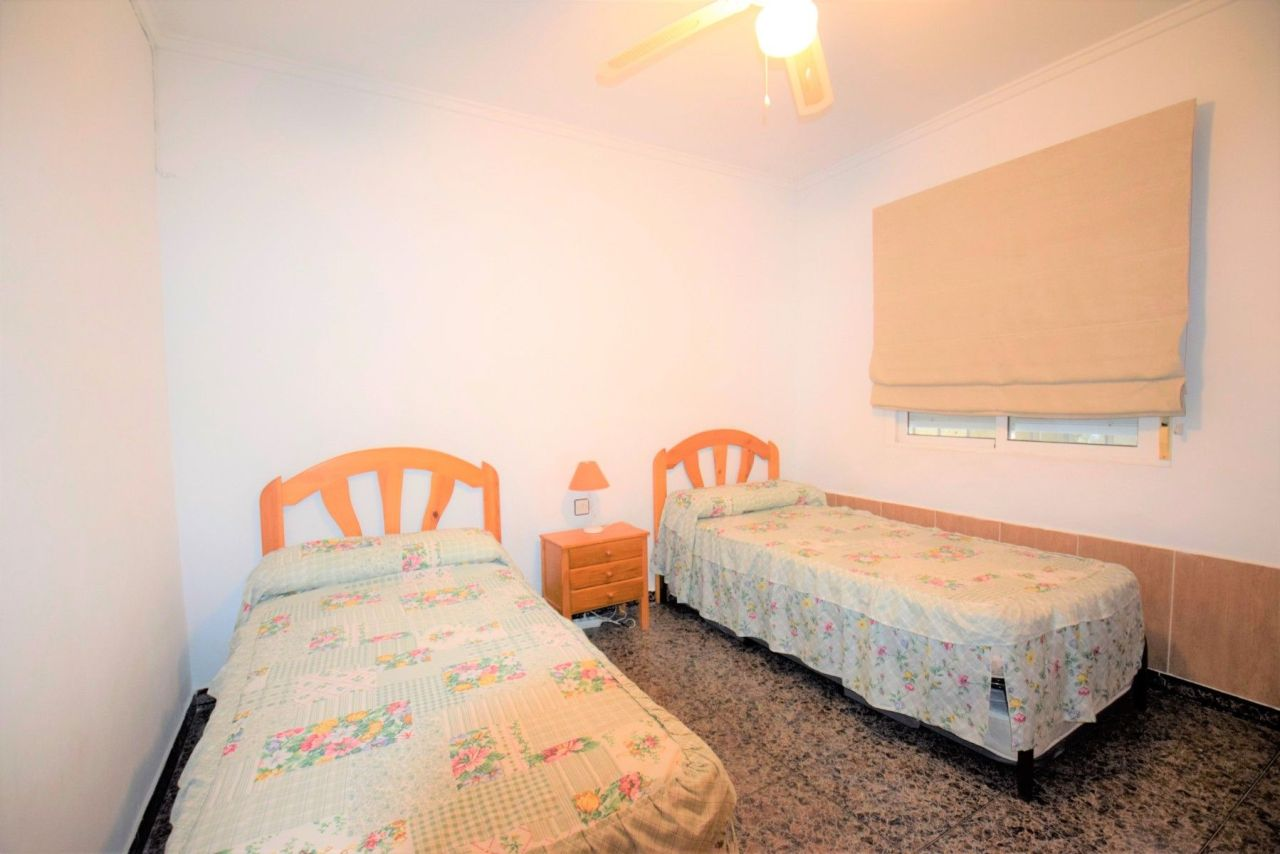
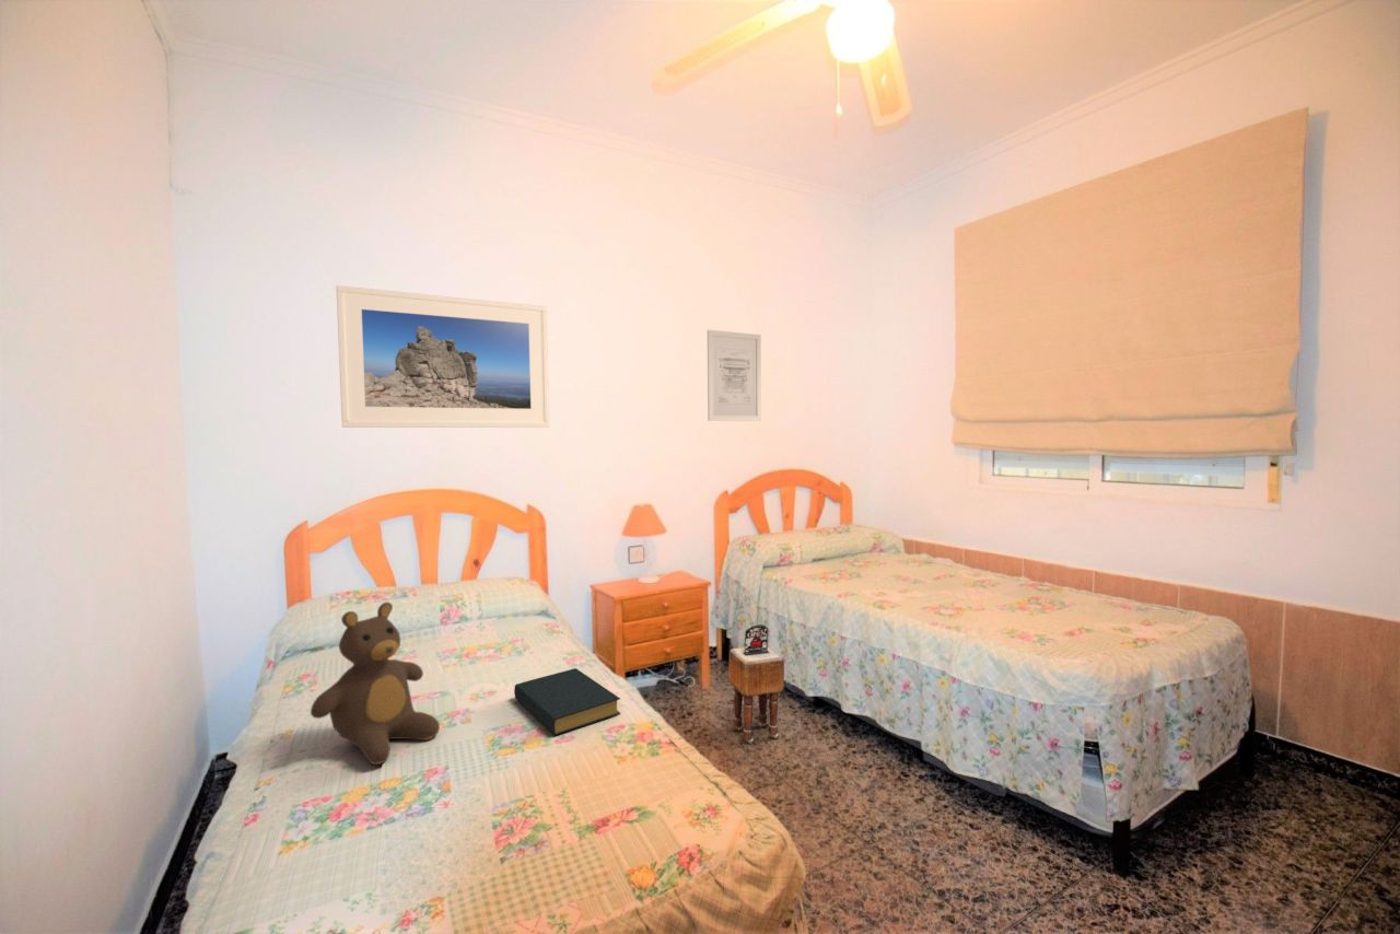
+ wall art [707,329,762,422]
+ teddy bear [310,602,441,766]
+ stool [728,623,785,745]
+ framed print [335,284,550,429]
+ hardback book [513,667,621,736]
